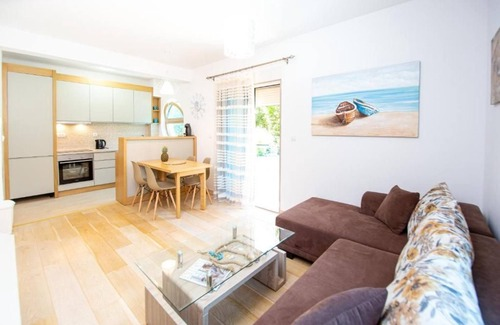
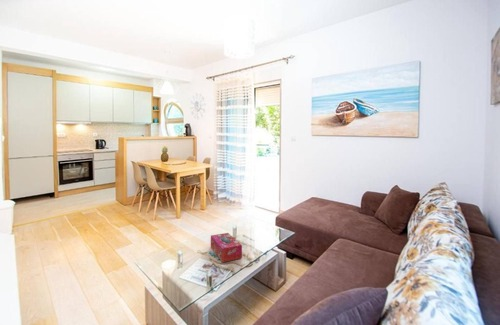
+ tissue box [210,232,243,263]
